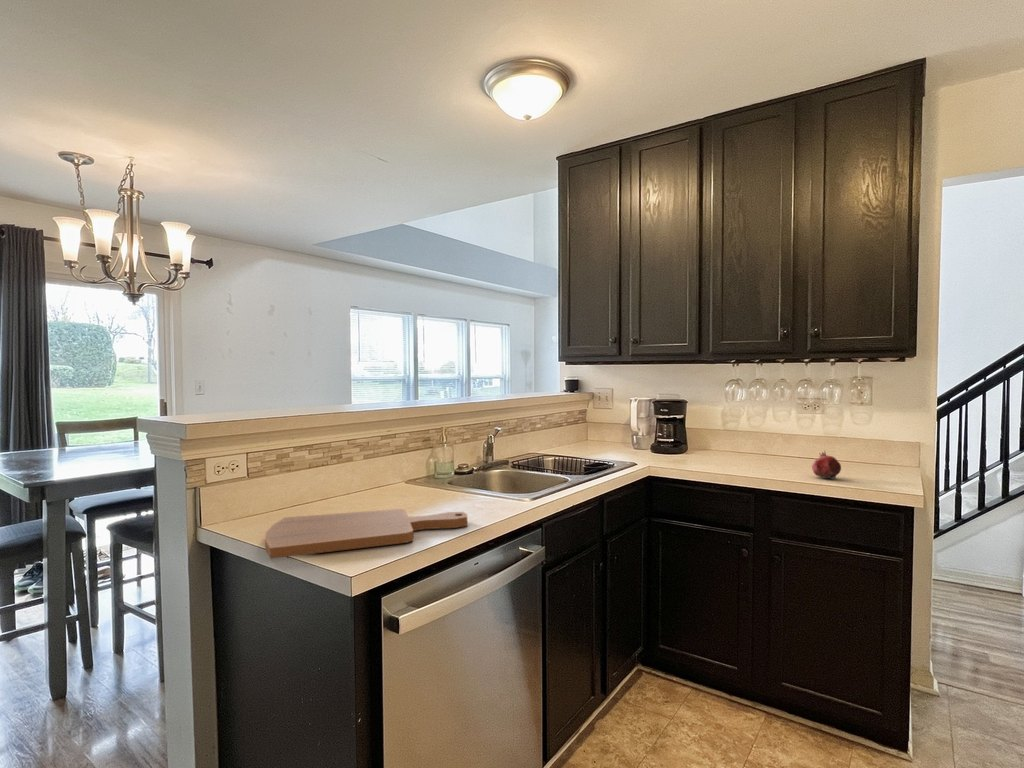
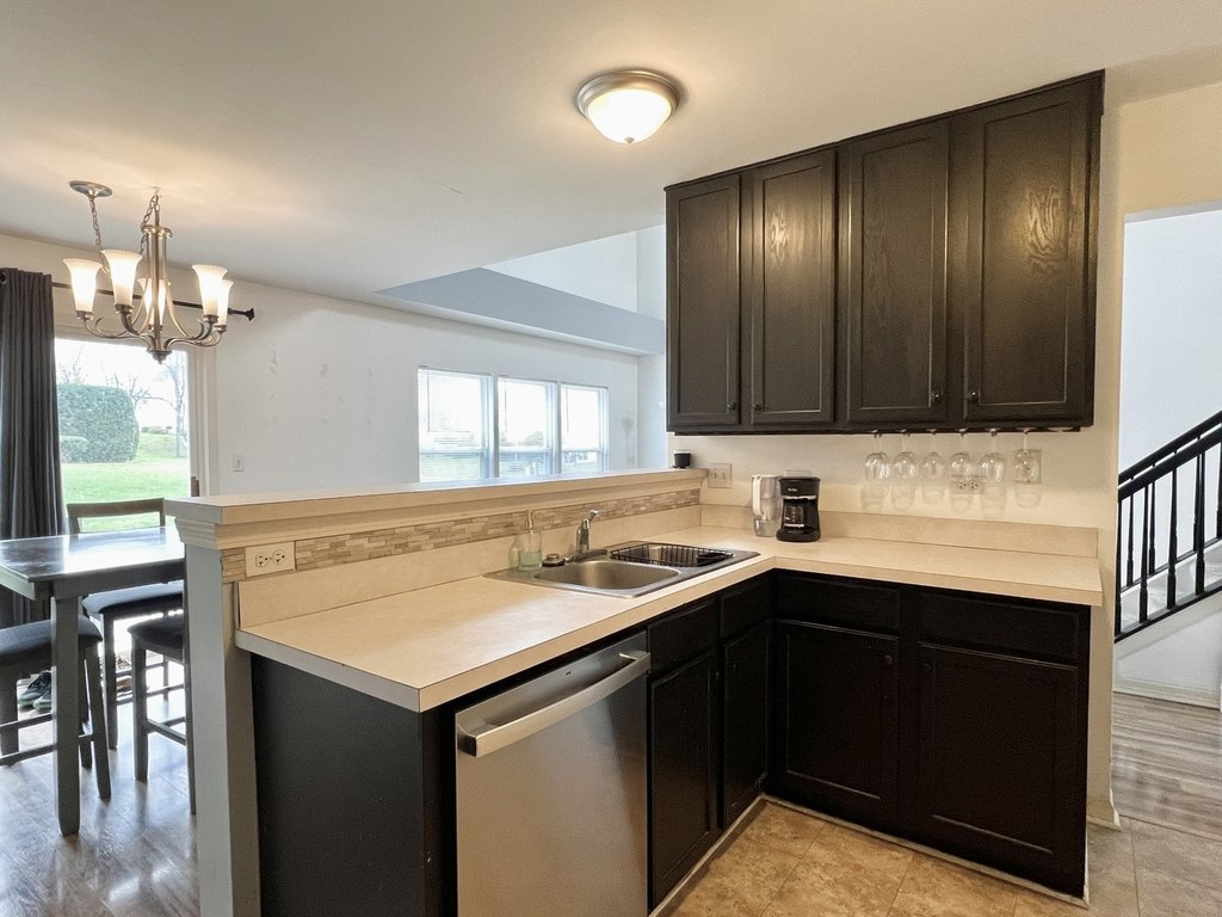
- fruit [811,450,842,480]
- cutting board [264,508,468,560]
